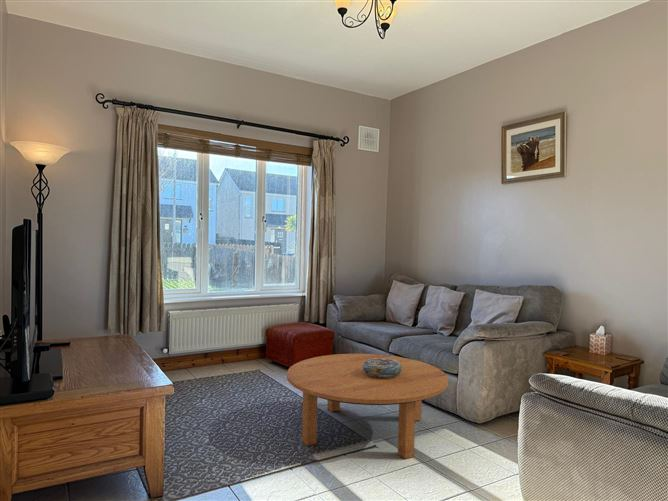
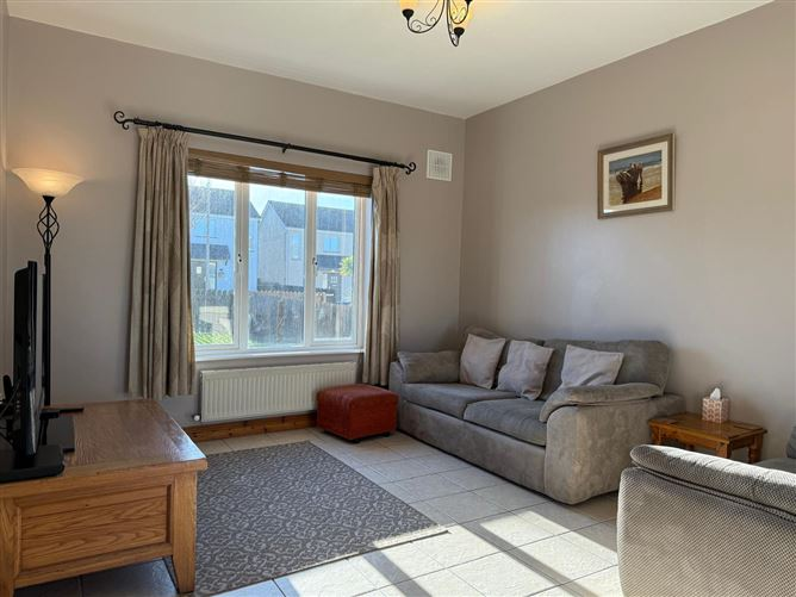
- coffee table [286,353,449,460]
- decorative bowl [362,358,403,378]
